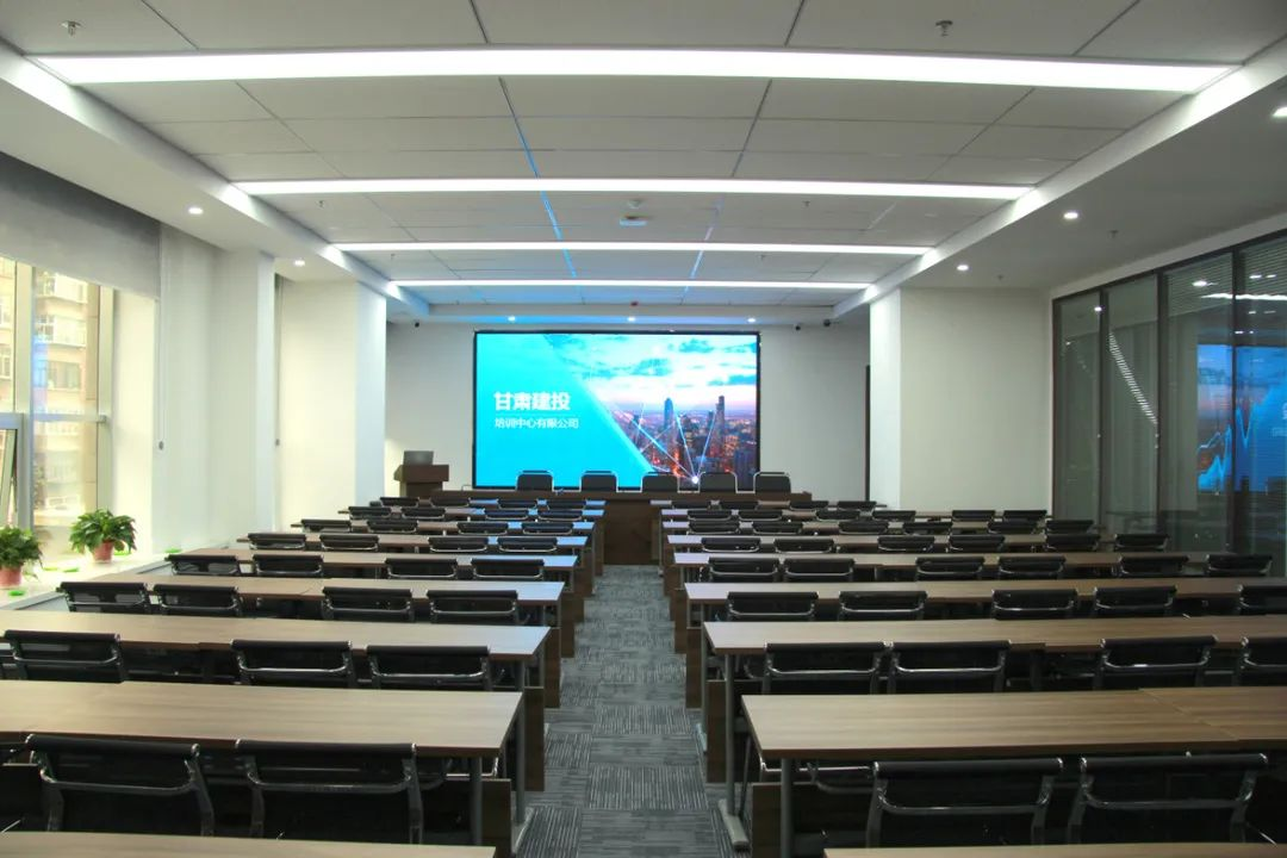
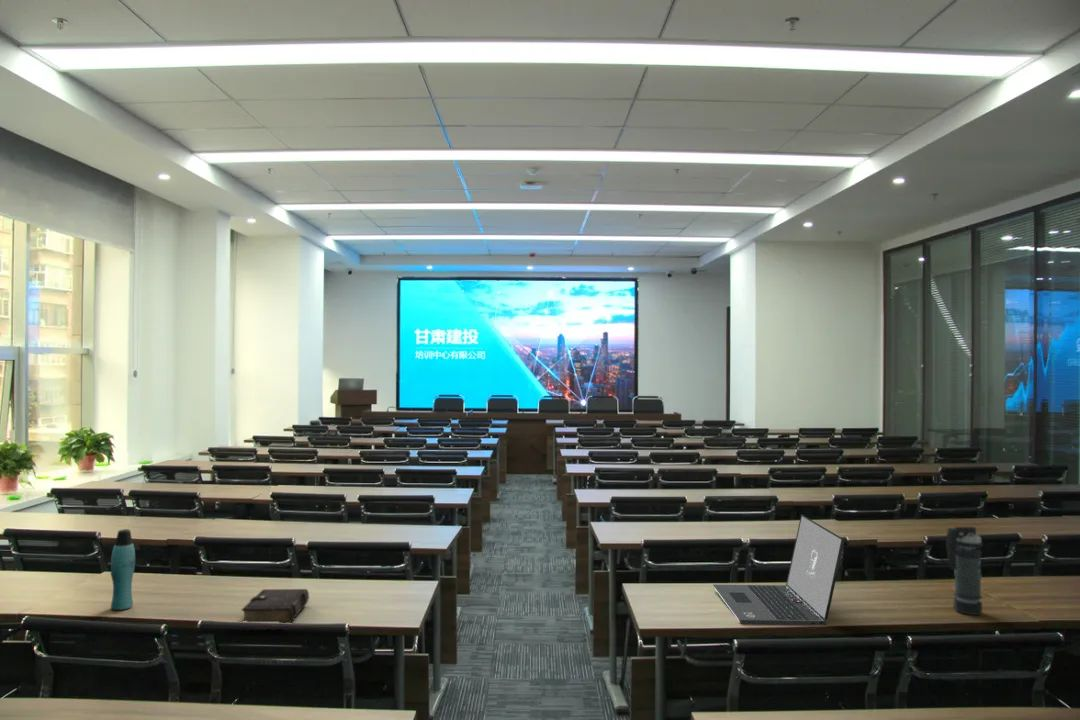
+ bottle [110,528,136,611]
+ laptop [712,513,845,626]
+ book [241,588,311,624]
+ smoke grenade [945,526,984,616]
